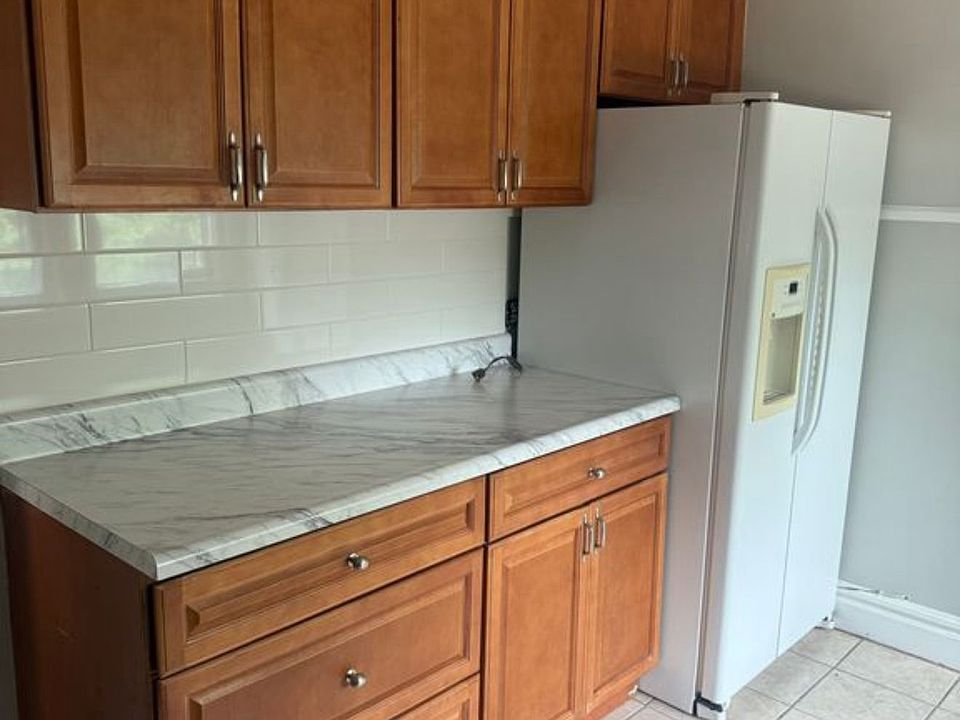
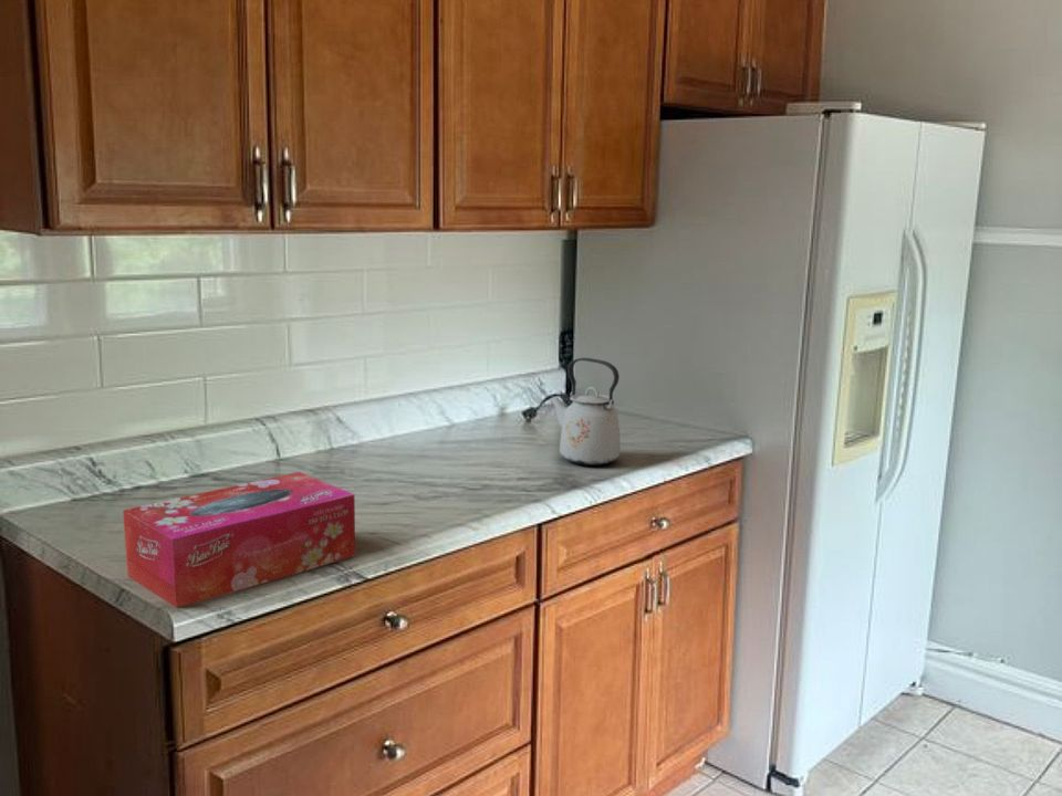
+ tissue box [122,471,356,609]
+ kettle [549,357,622,467]
